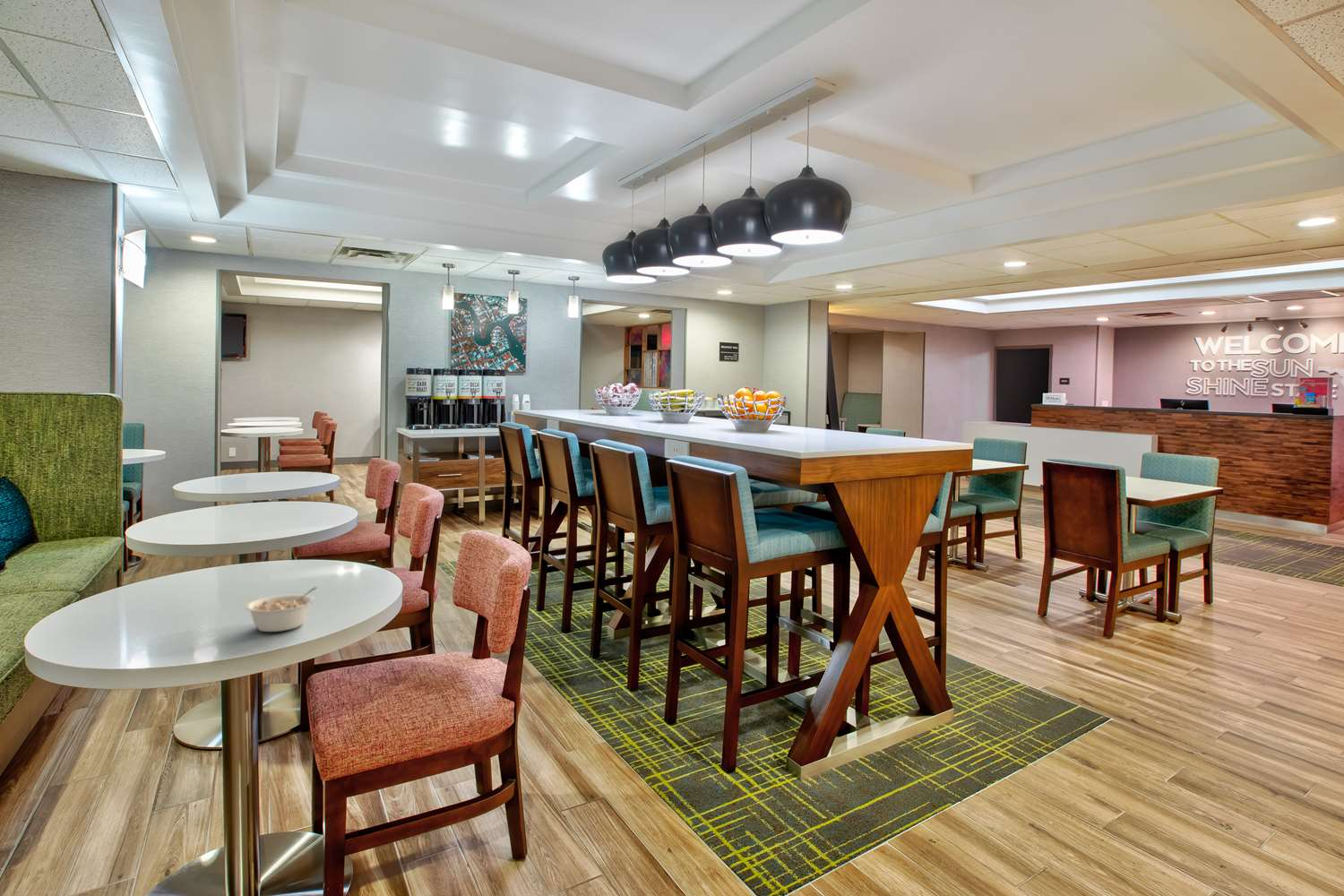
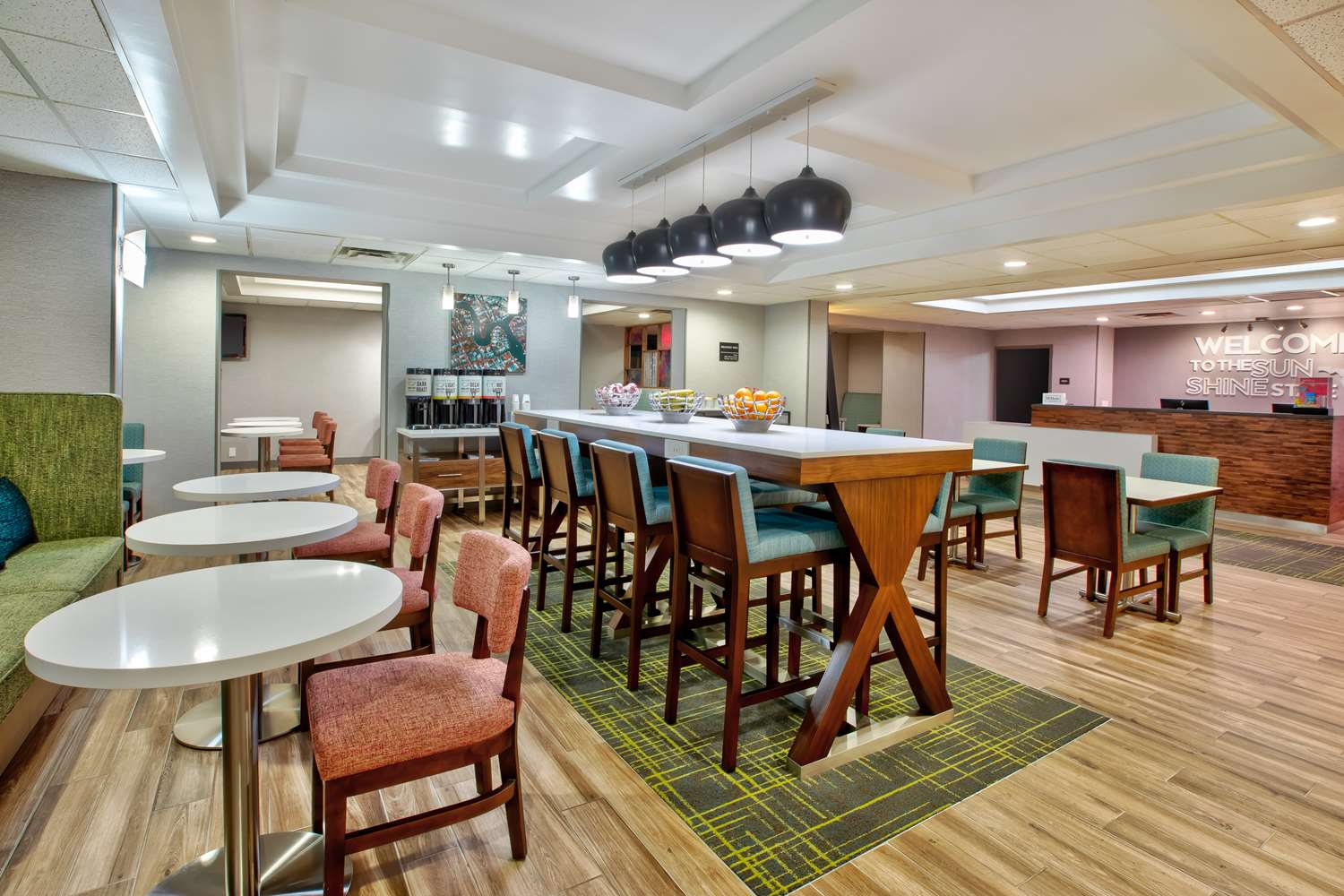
- legume [244,586,318,633]
